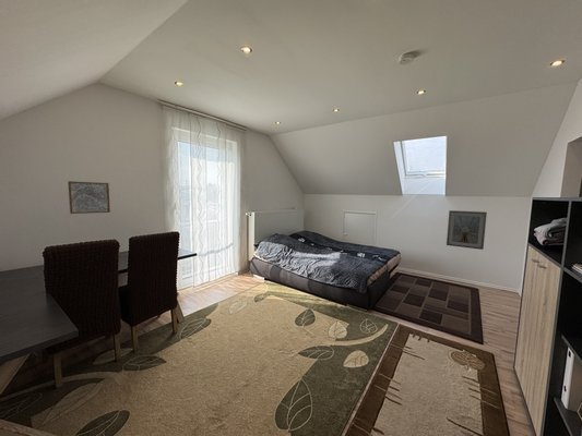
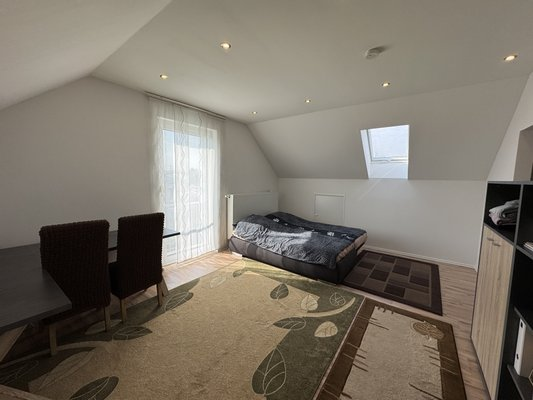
- wall art [67,180,111,215]
- picture frame [446,209,488,251]
